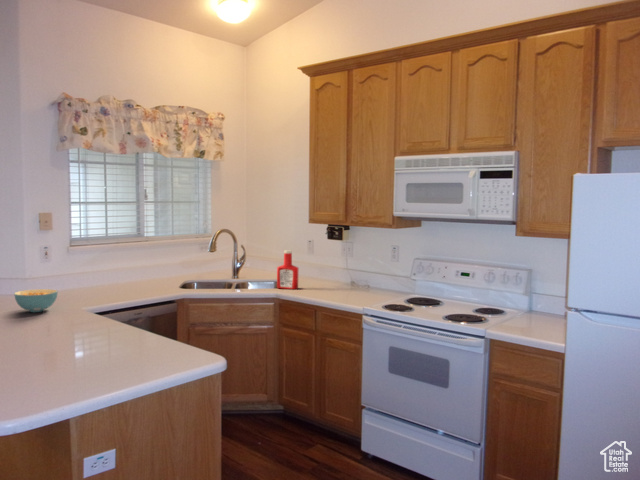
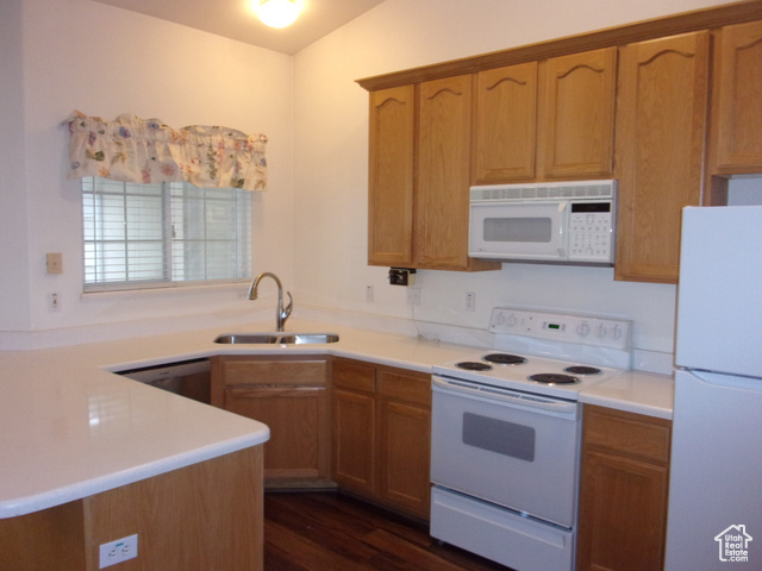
- soap bottle [276,249,299,290]
- cereal bowl [13,288,59,313]
